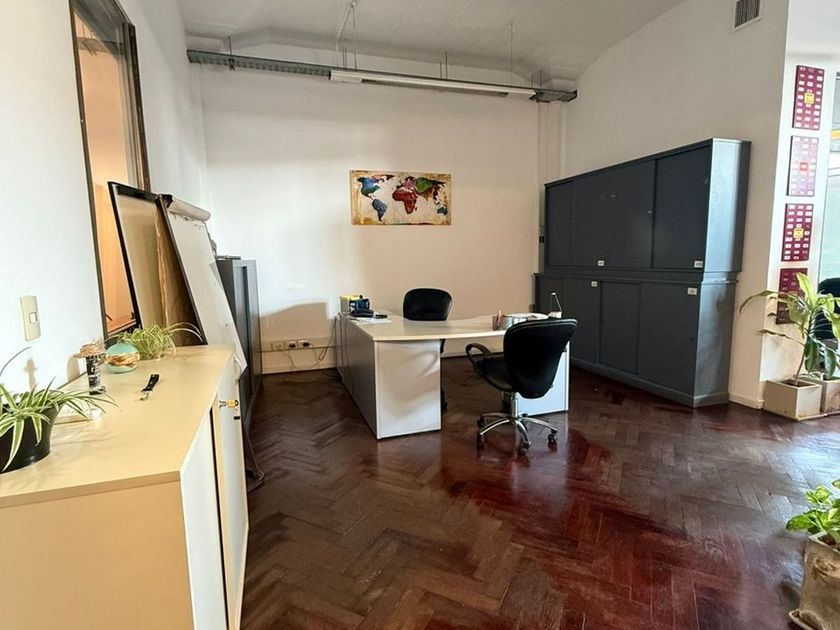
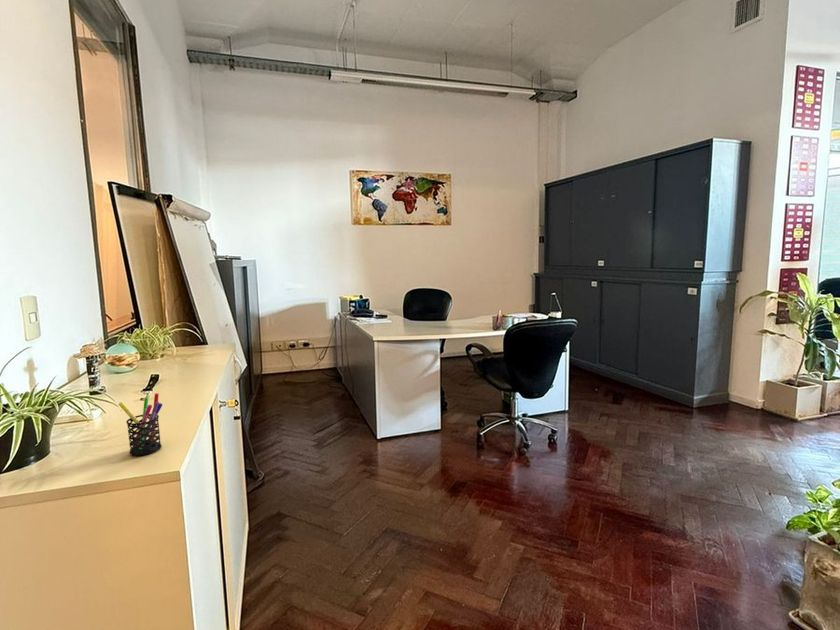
+ pen holder [118,392,163,457]
